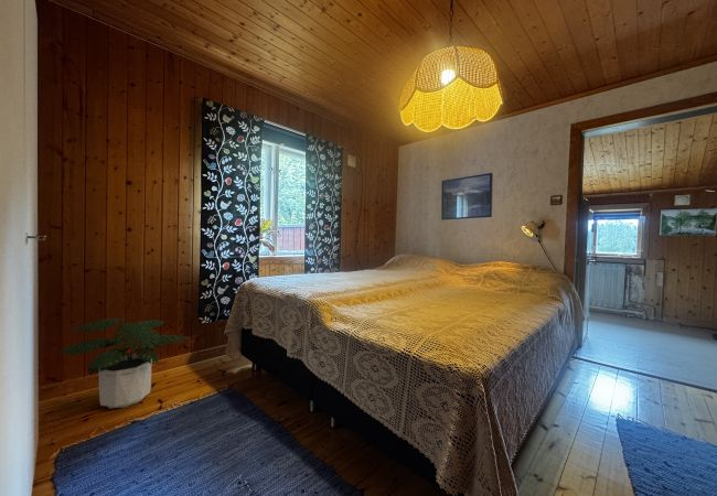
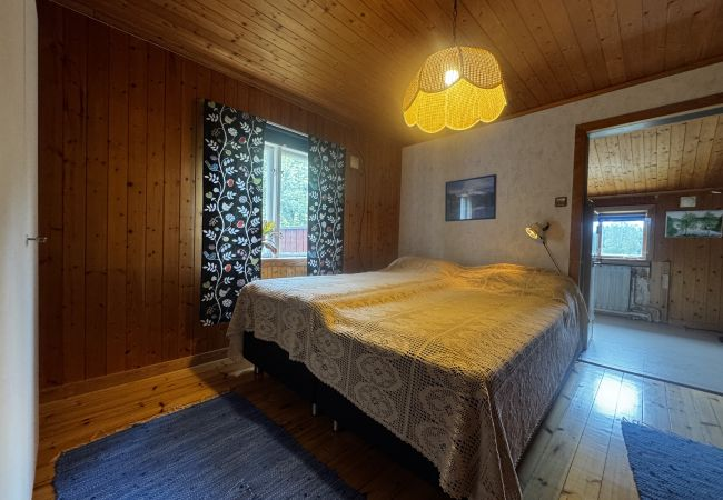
- potted plant [57,317,190,409]
